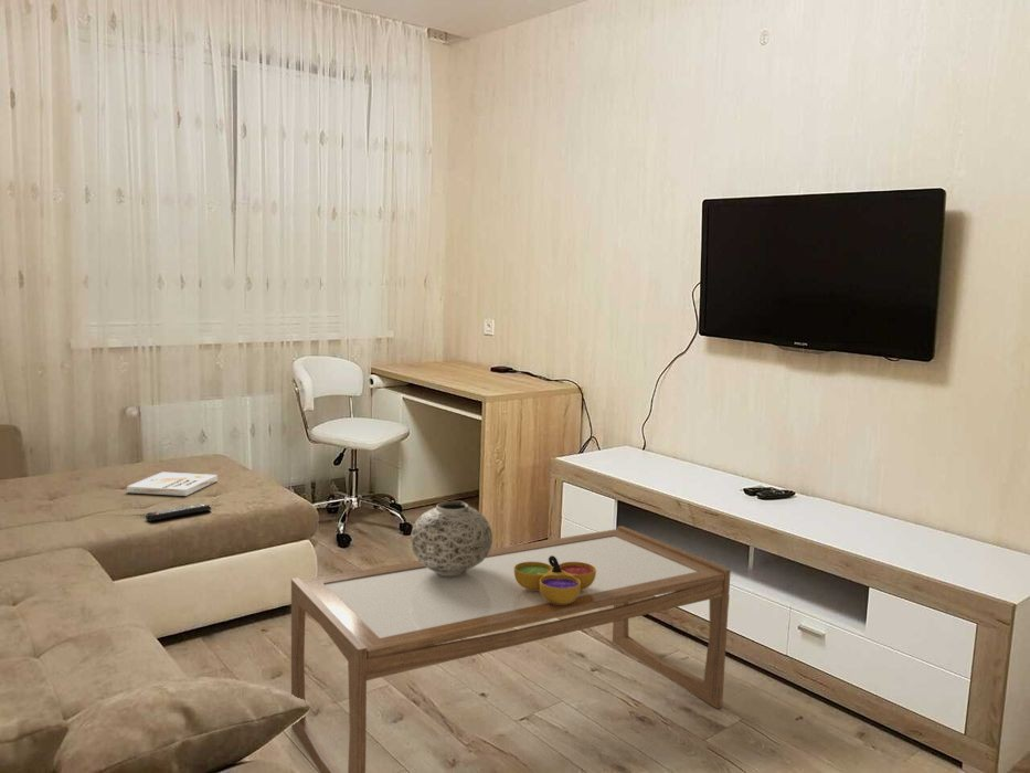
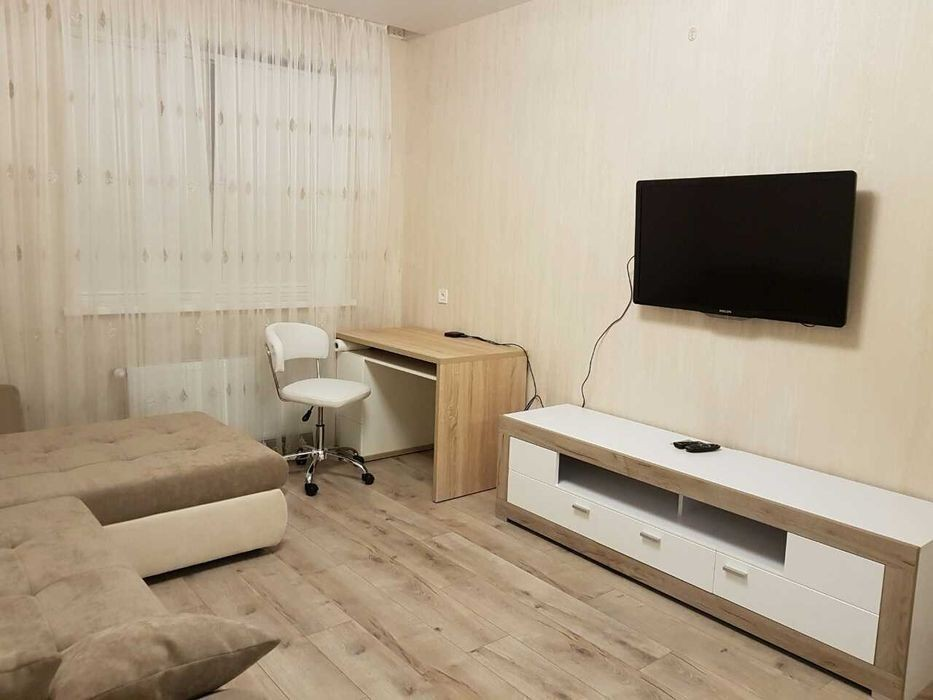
- vase [410,500,493,576]
- decorative bowl [514,555,596,604]
- book [126,470,219,497]
- remote control [145,502,213,522]
- coffee table [290,525,732,773]
